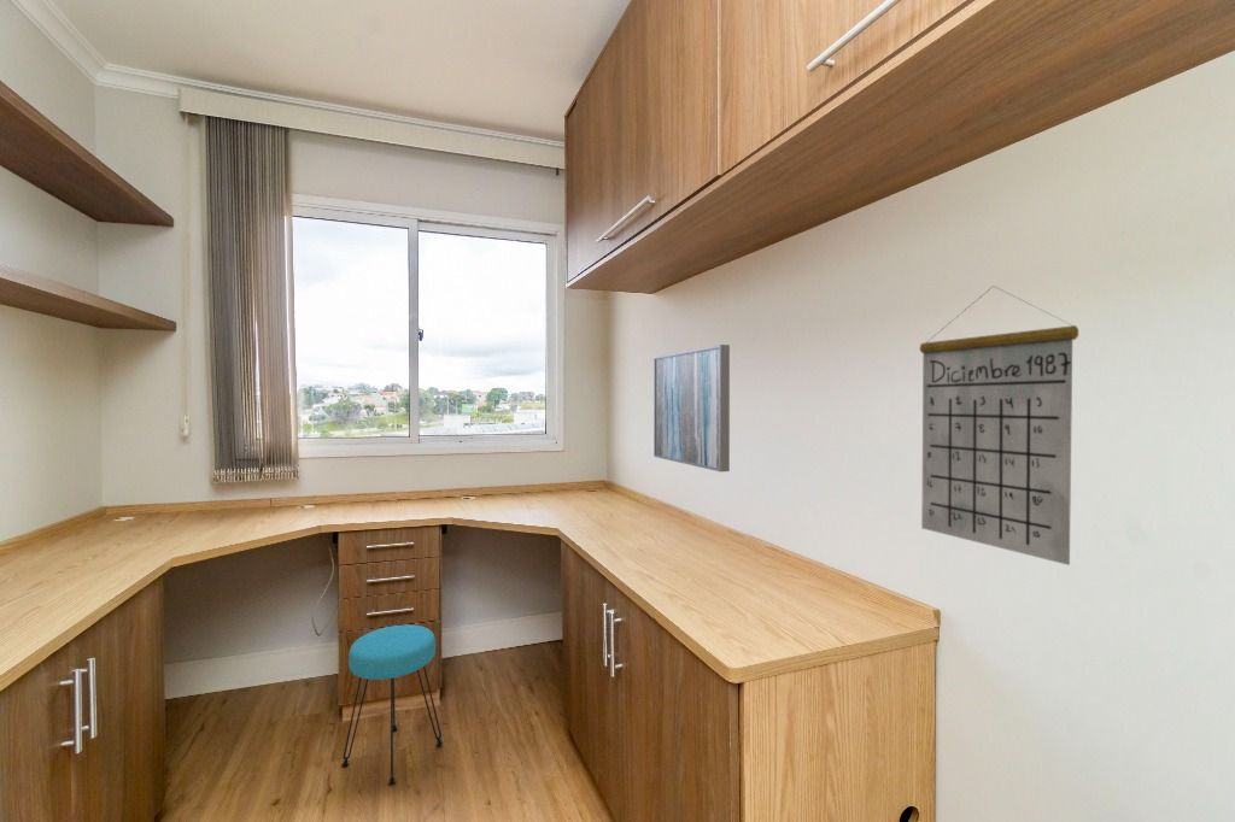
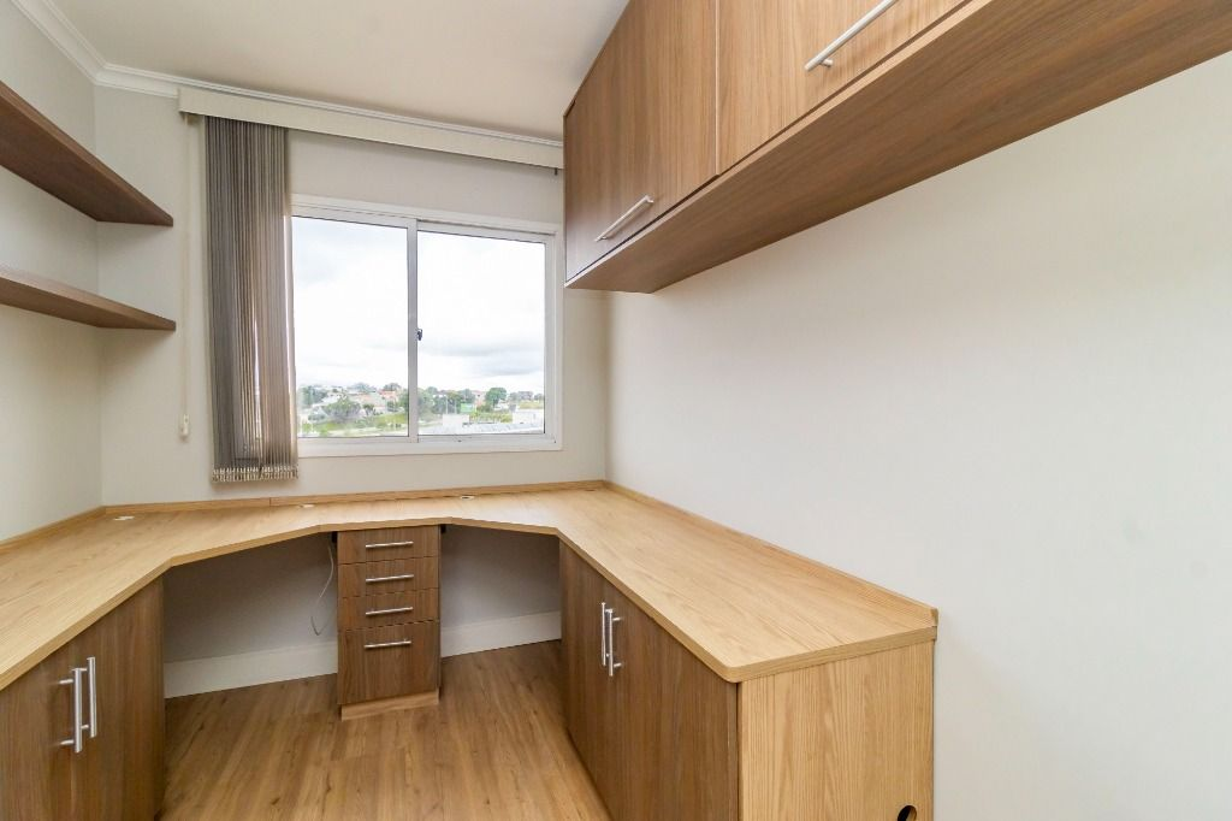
- calendar [919,284,1079,566]
- stool [340,623,444,786]
- wall art [652,344,731,472]
